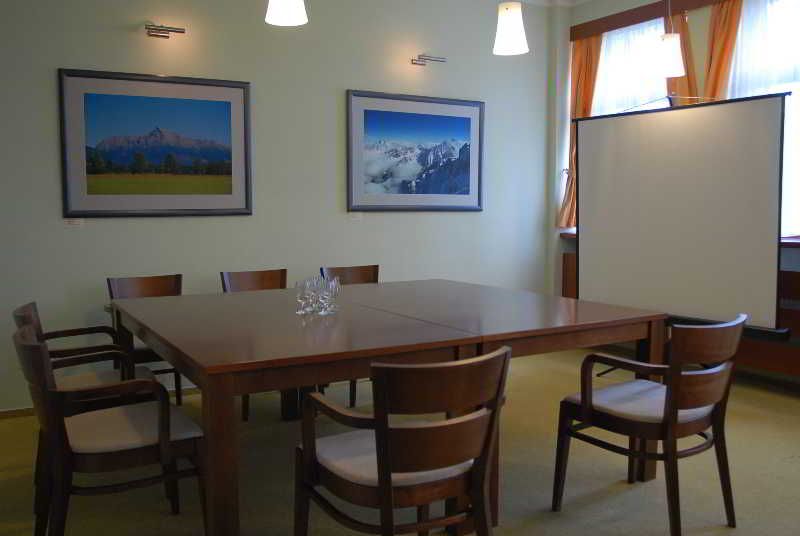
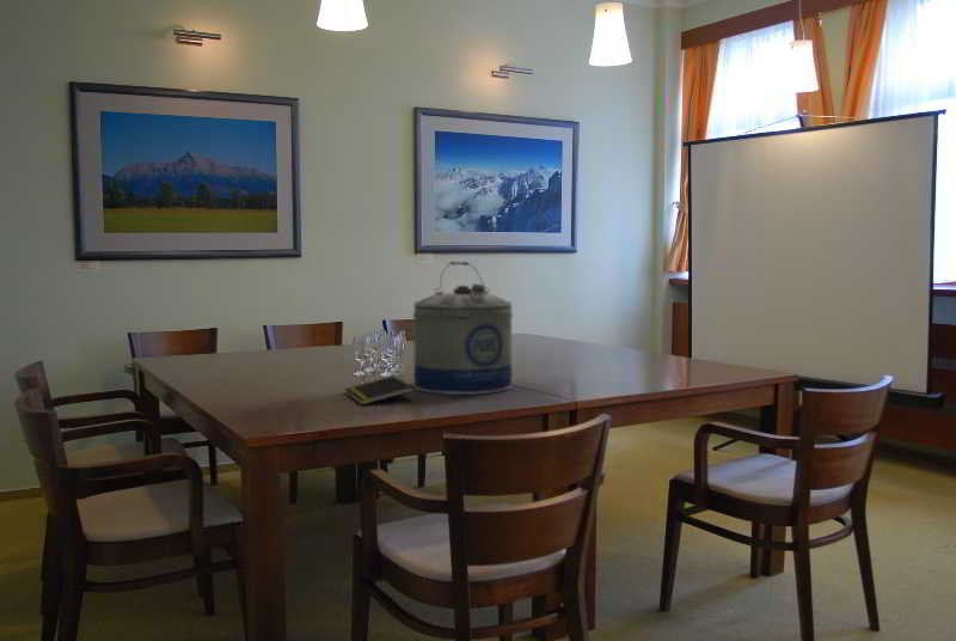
+ water jug [412,261,514,396]
+ notepad [344,374,415,407]
